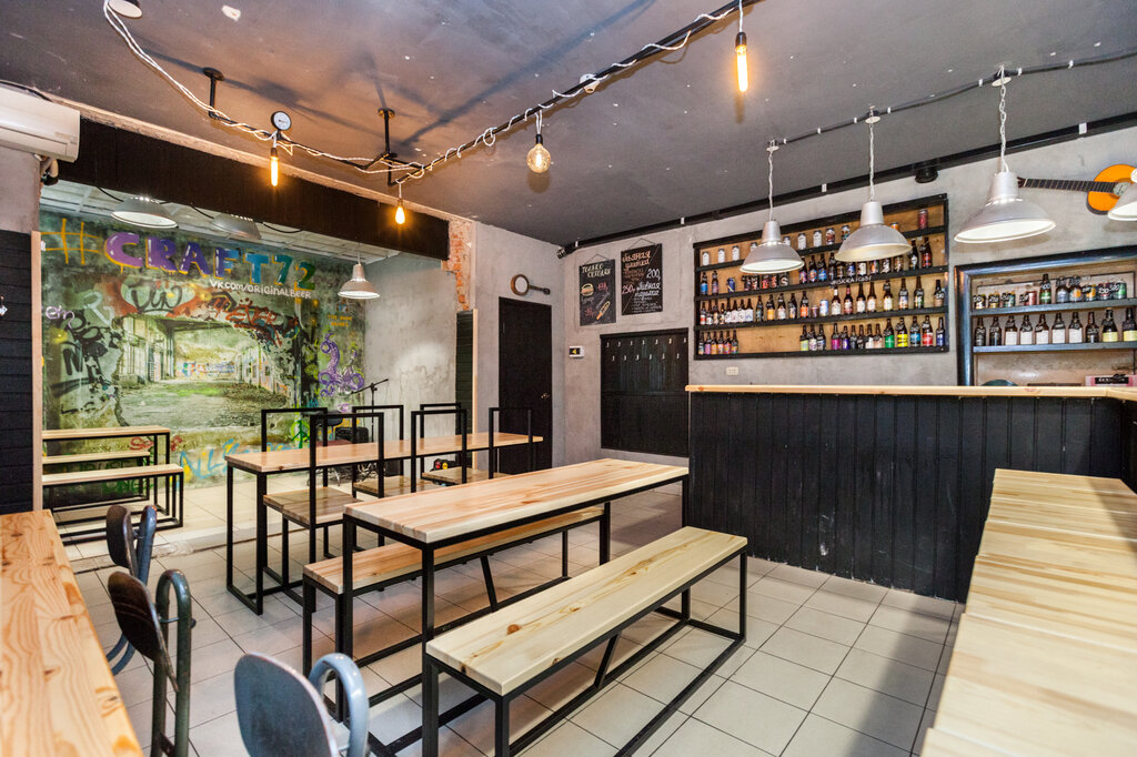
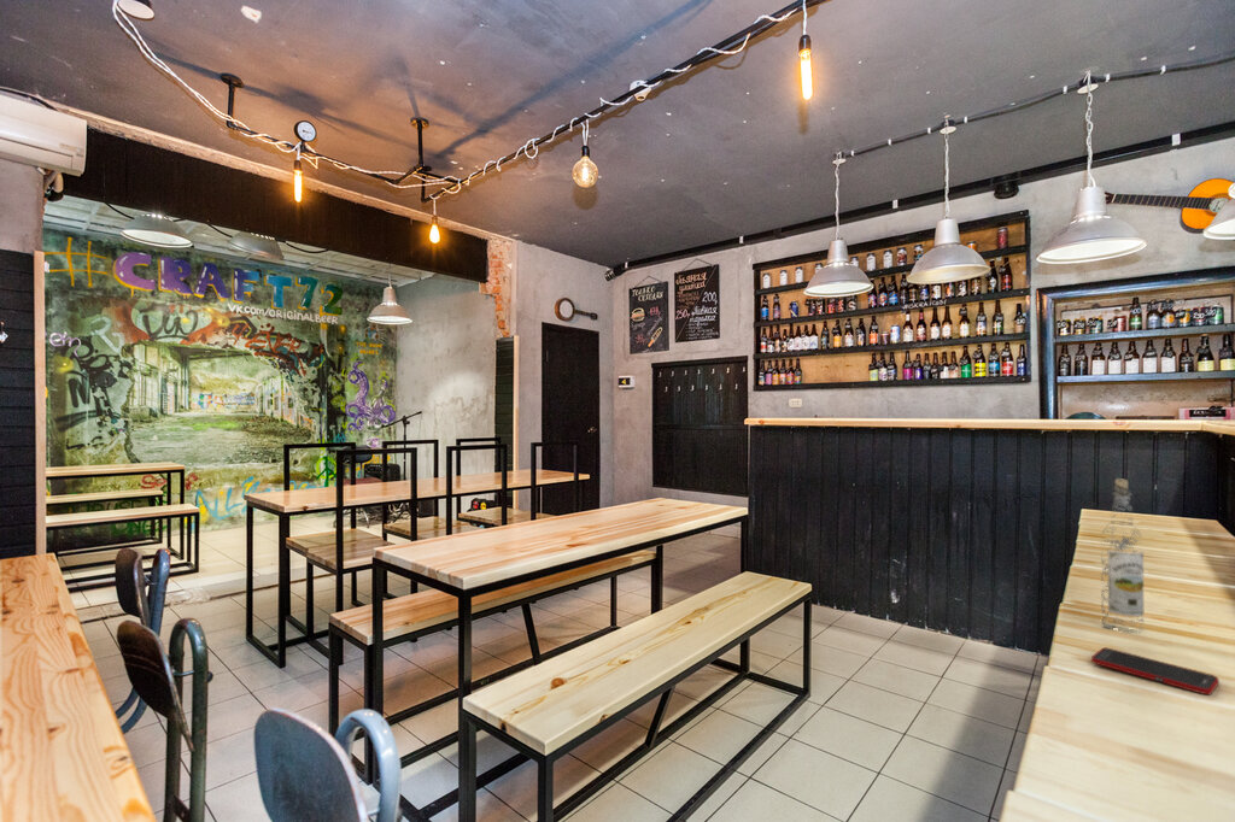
+ cell phone [1090,646,1221,695]
+ vodka [1100,477,1145,635]
